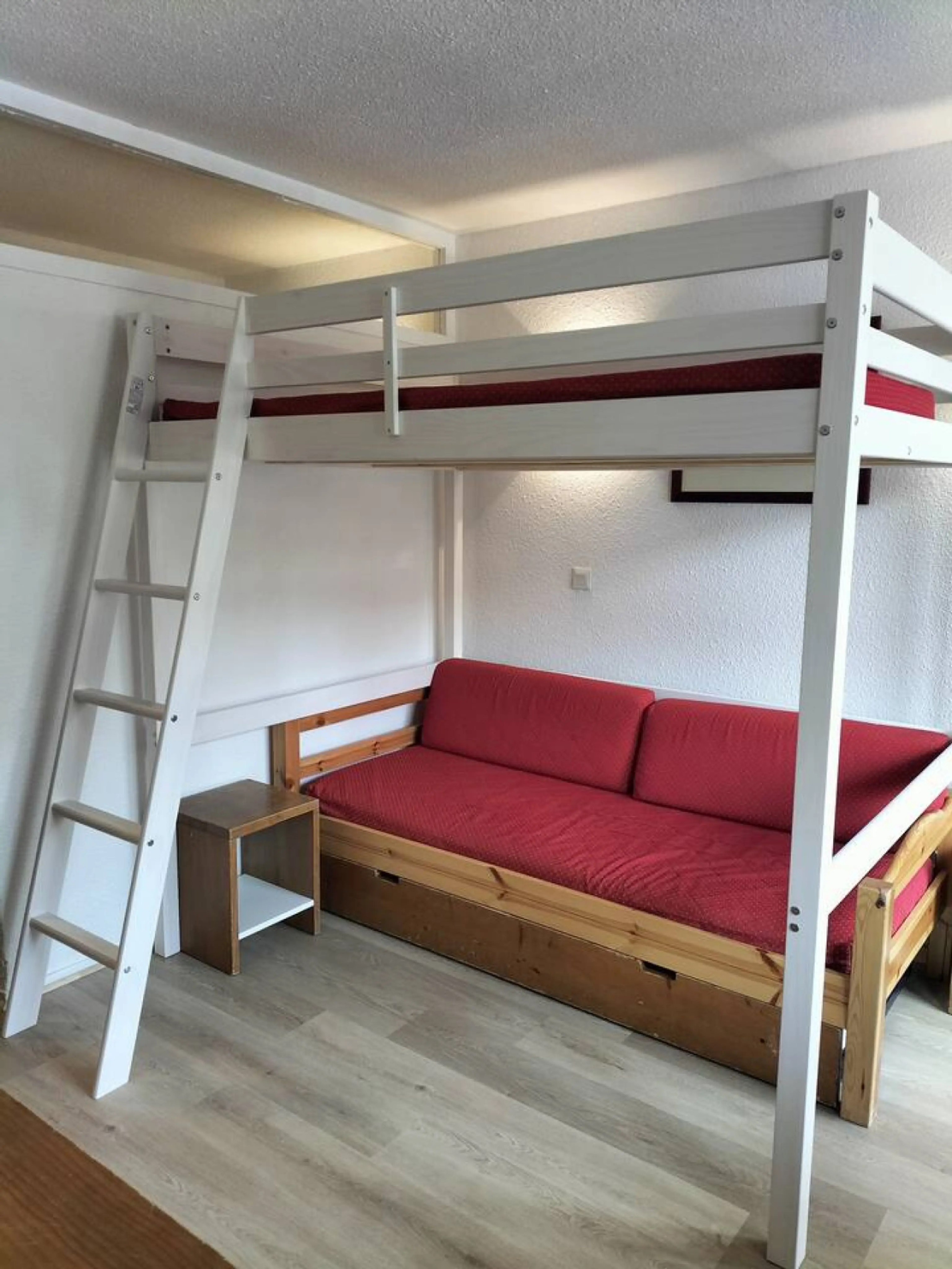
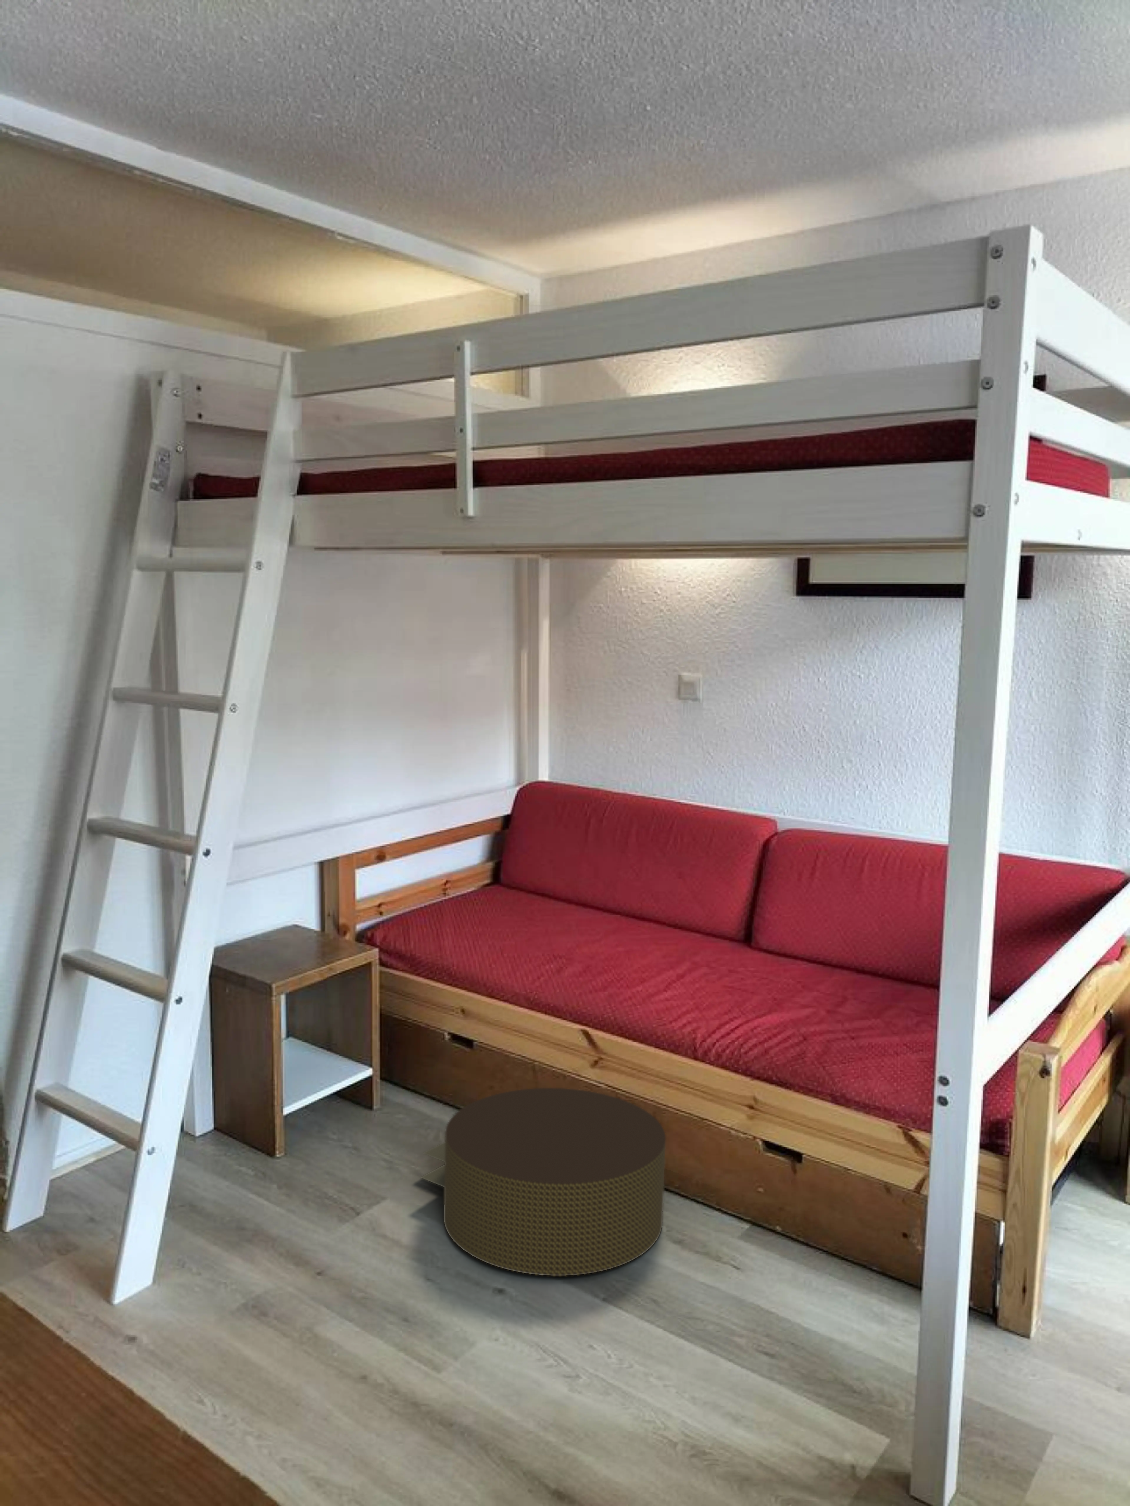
+ storage ottoman [420,1087,666,1276]
